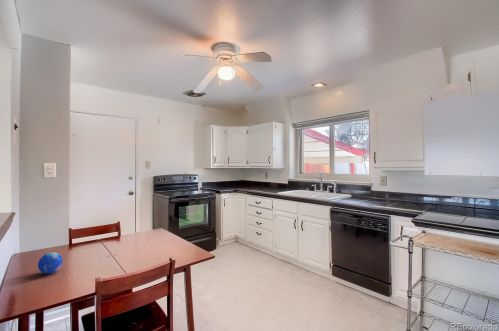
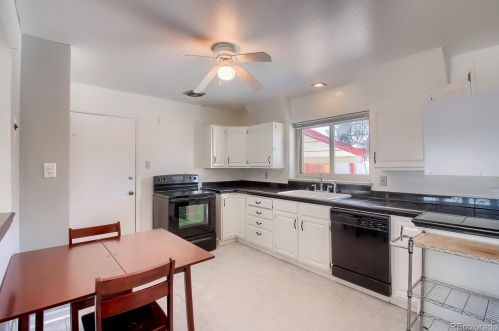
- decorative orb [37,252,64,275]
